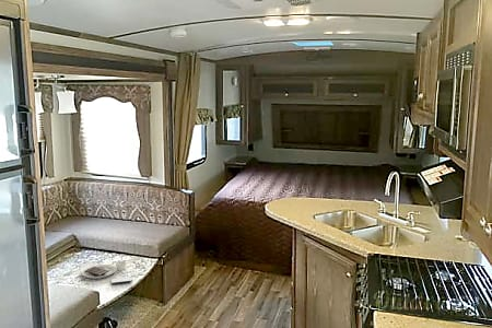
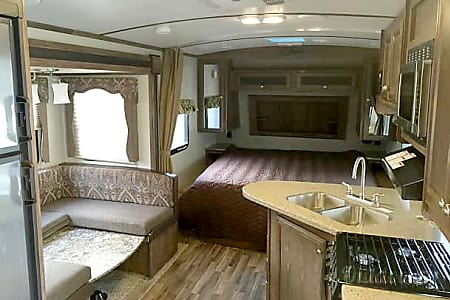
- placemat [80,260,133,284]
